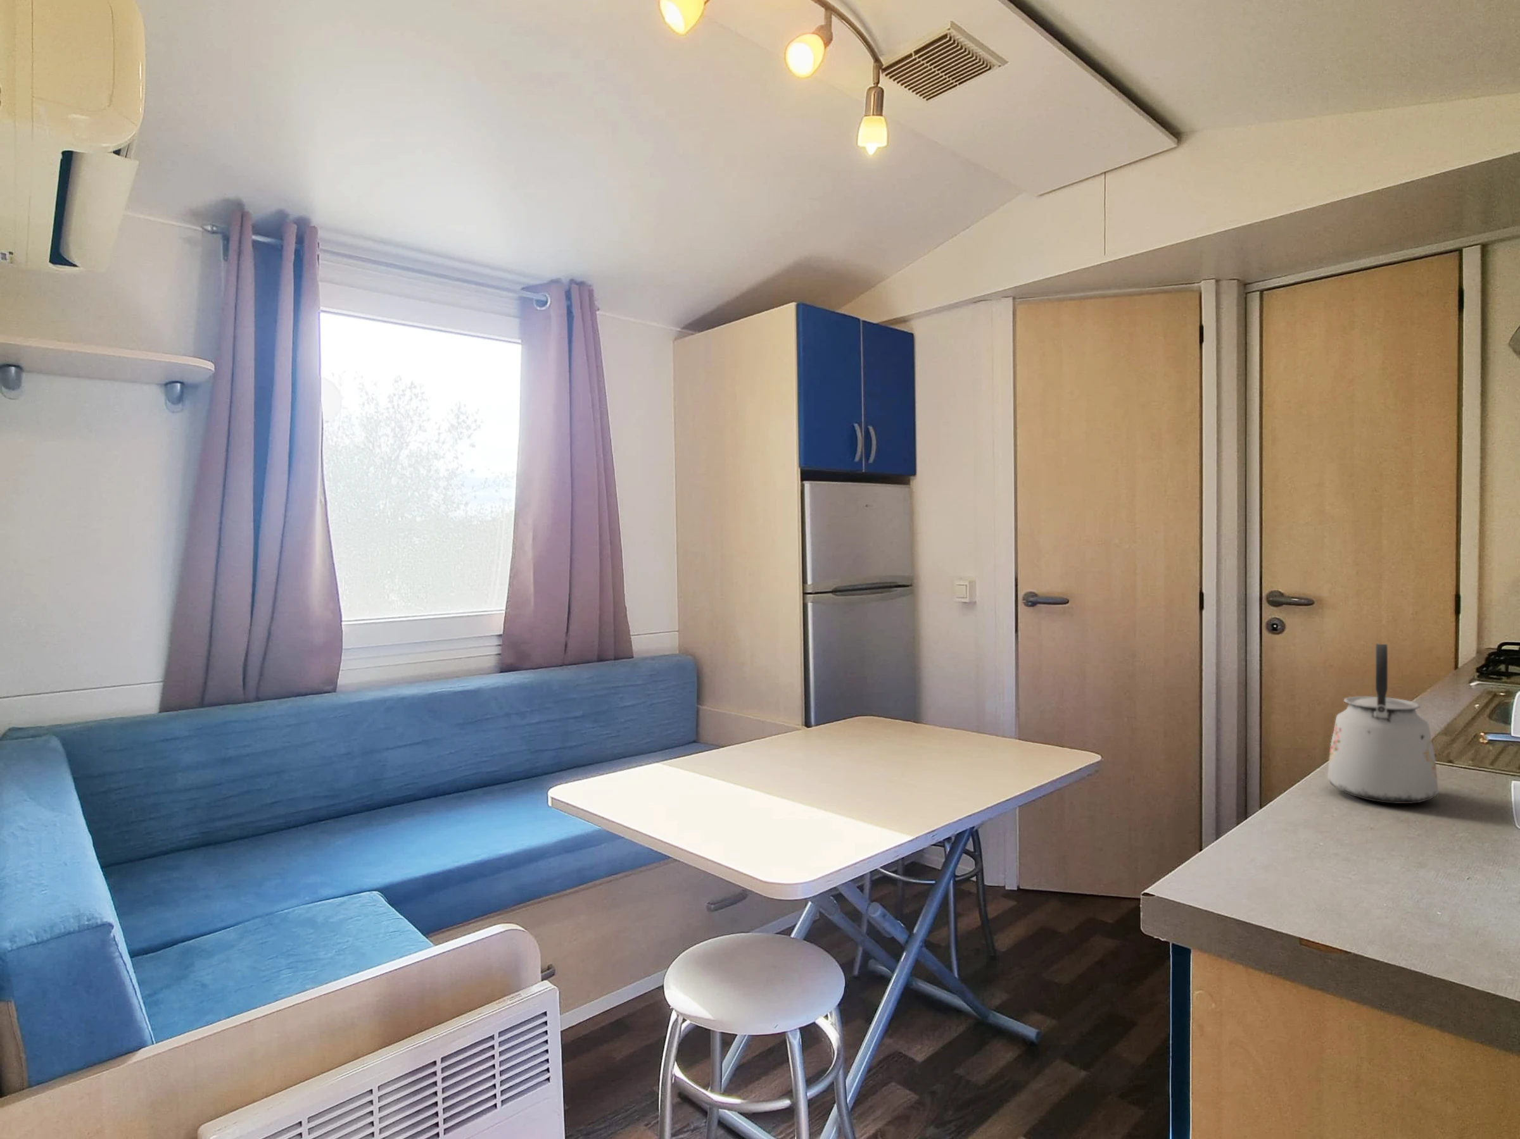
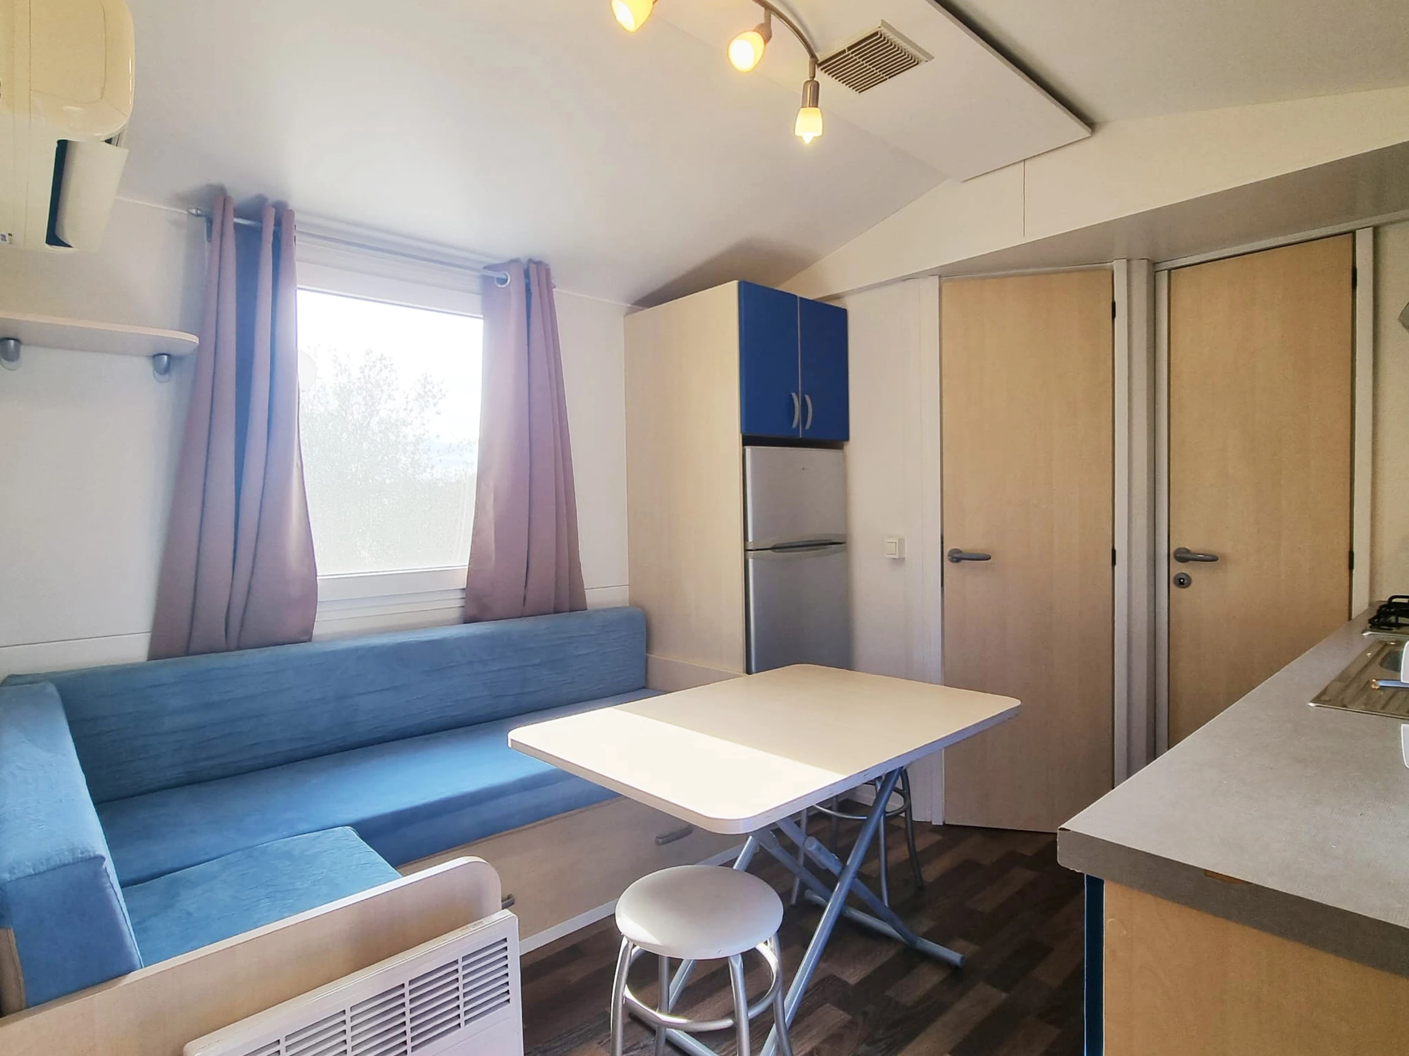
- kettle [1327,644,1439,804]
